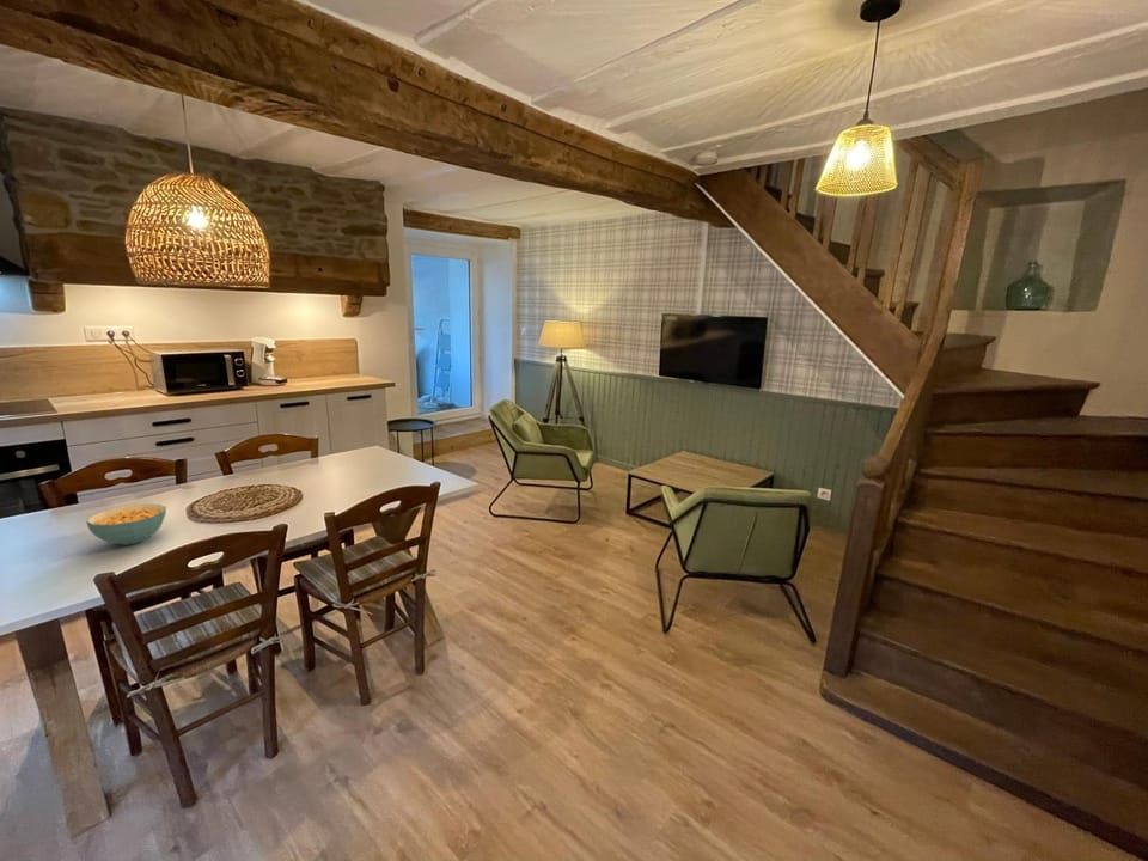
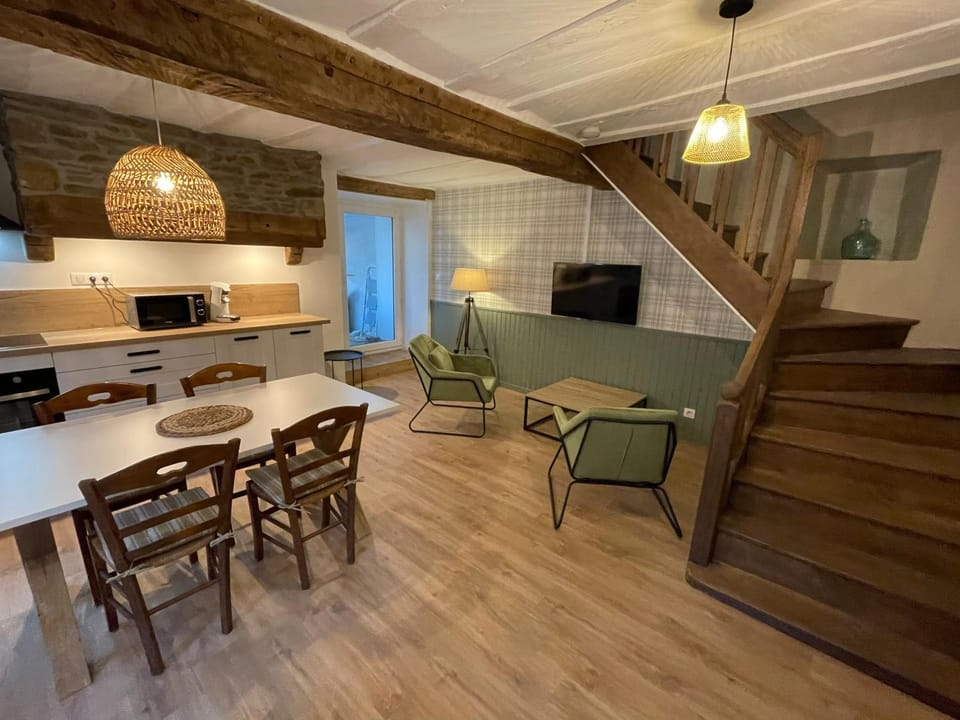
- cereal bowl [85,503,167,546]
